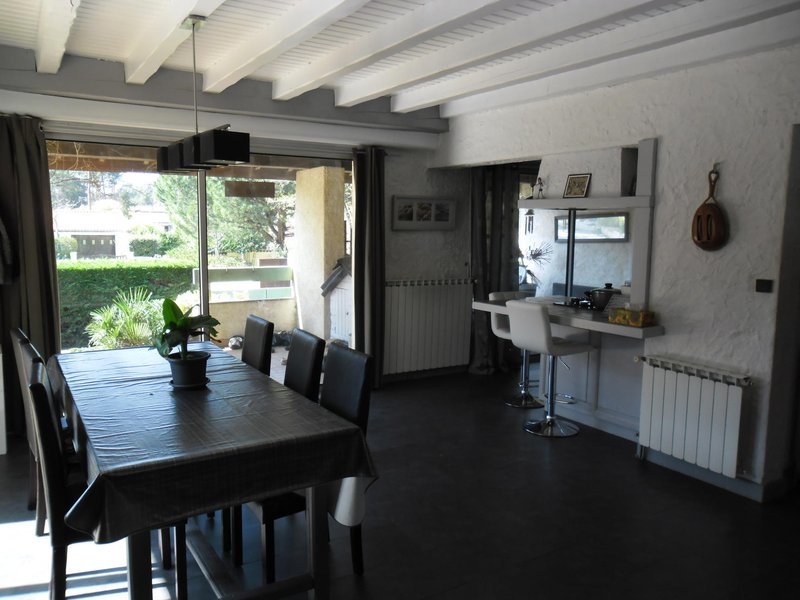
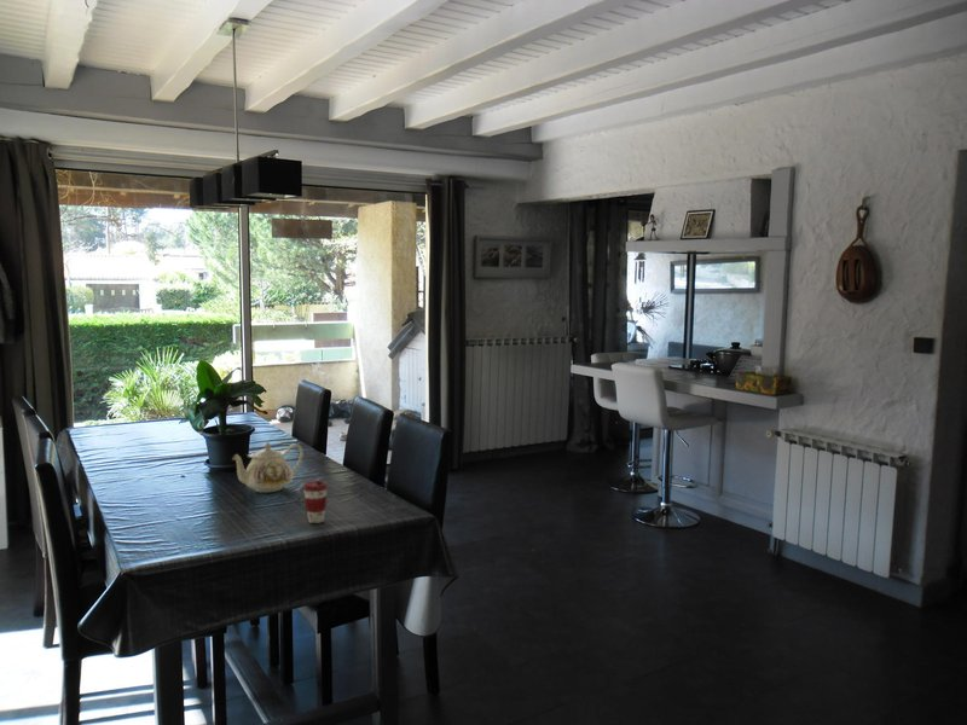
+ coffee cup [302,480,329,524]
+ teapot [231,441,305,493]
